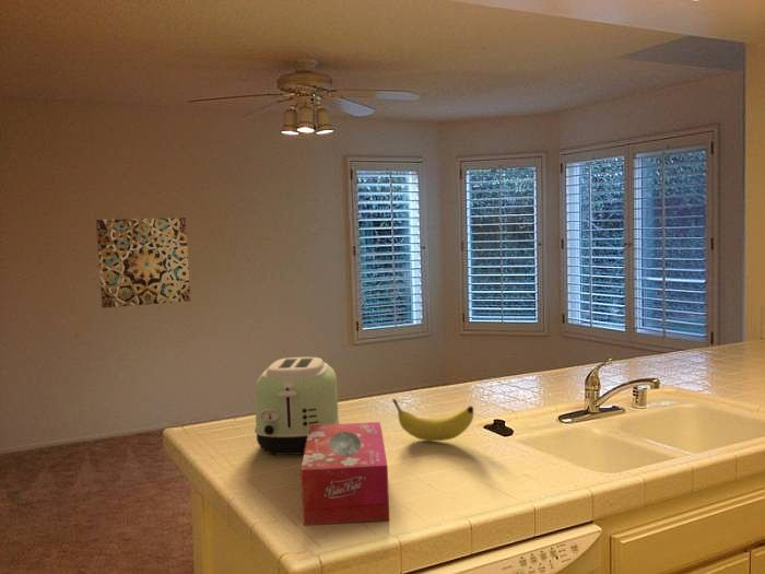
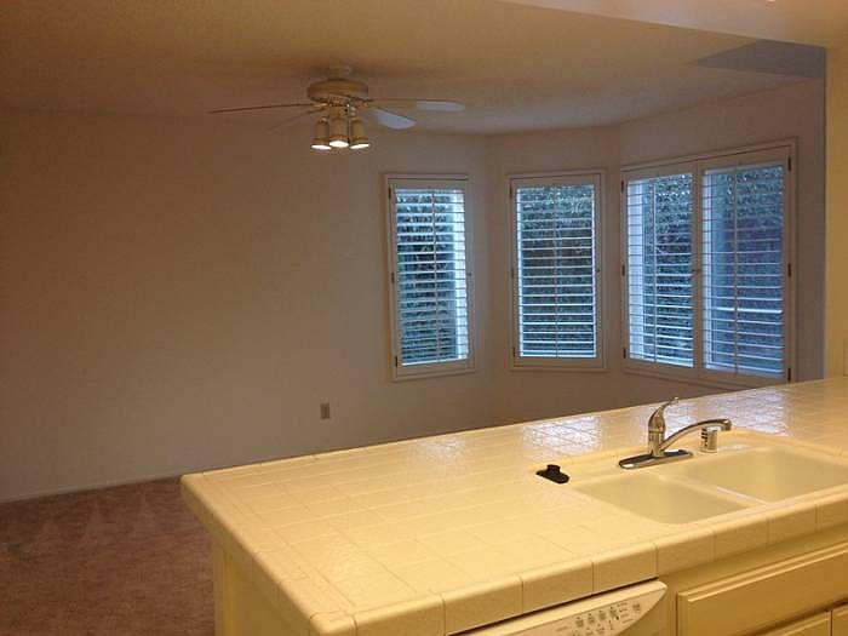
- wall art [95,216,191,309]
- fruit [391,398,474,442]
- toaster [254,356,341,456]
- tissue box [299,421,390,526]
